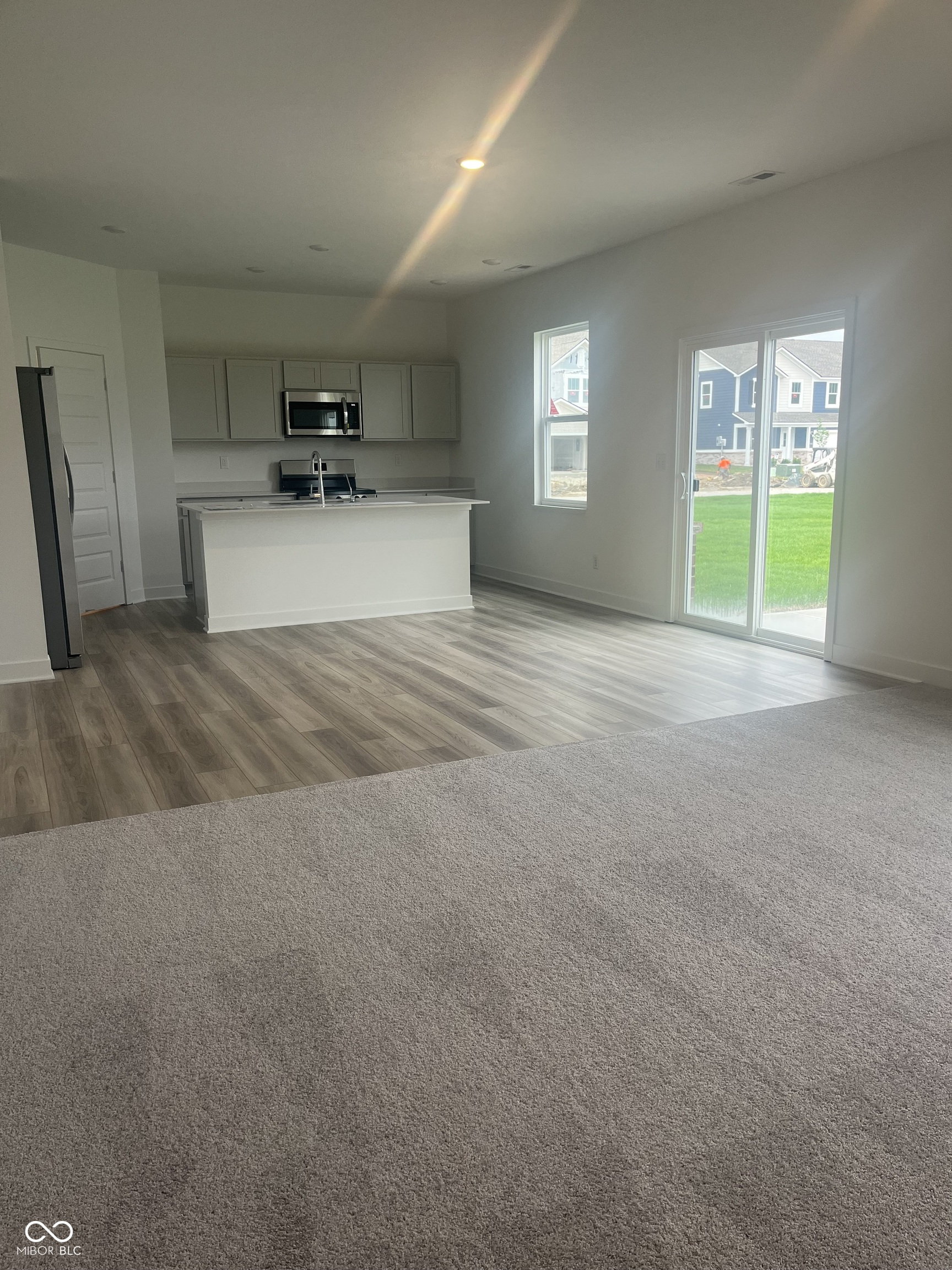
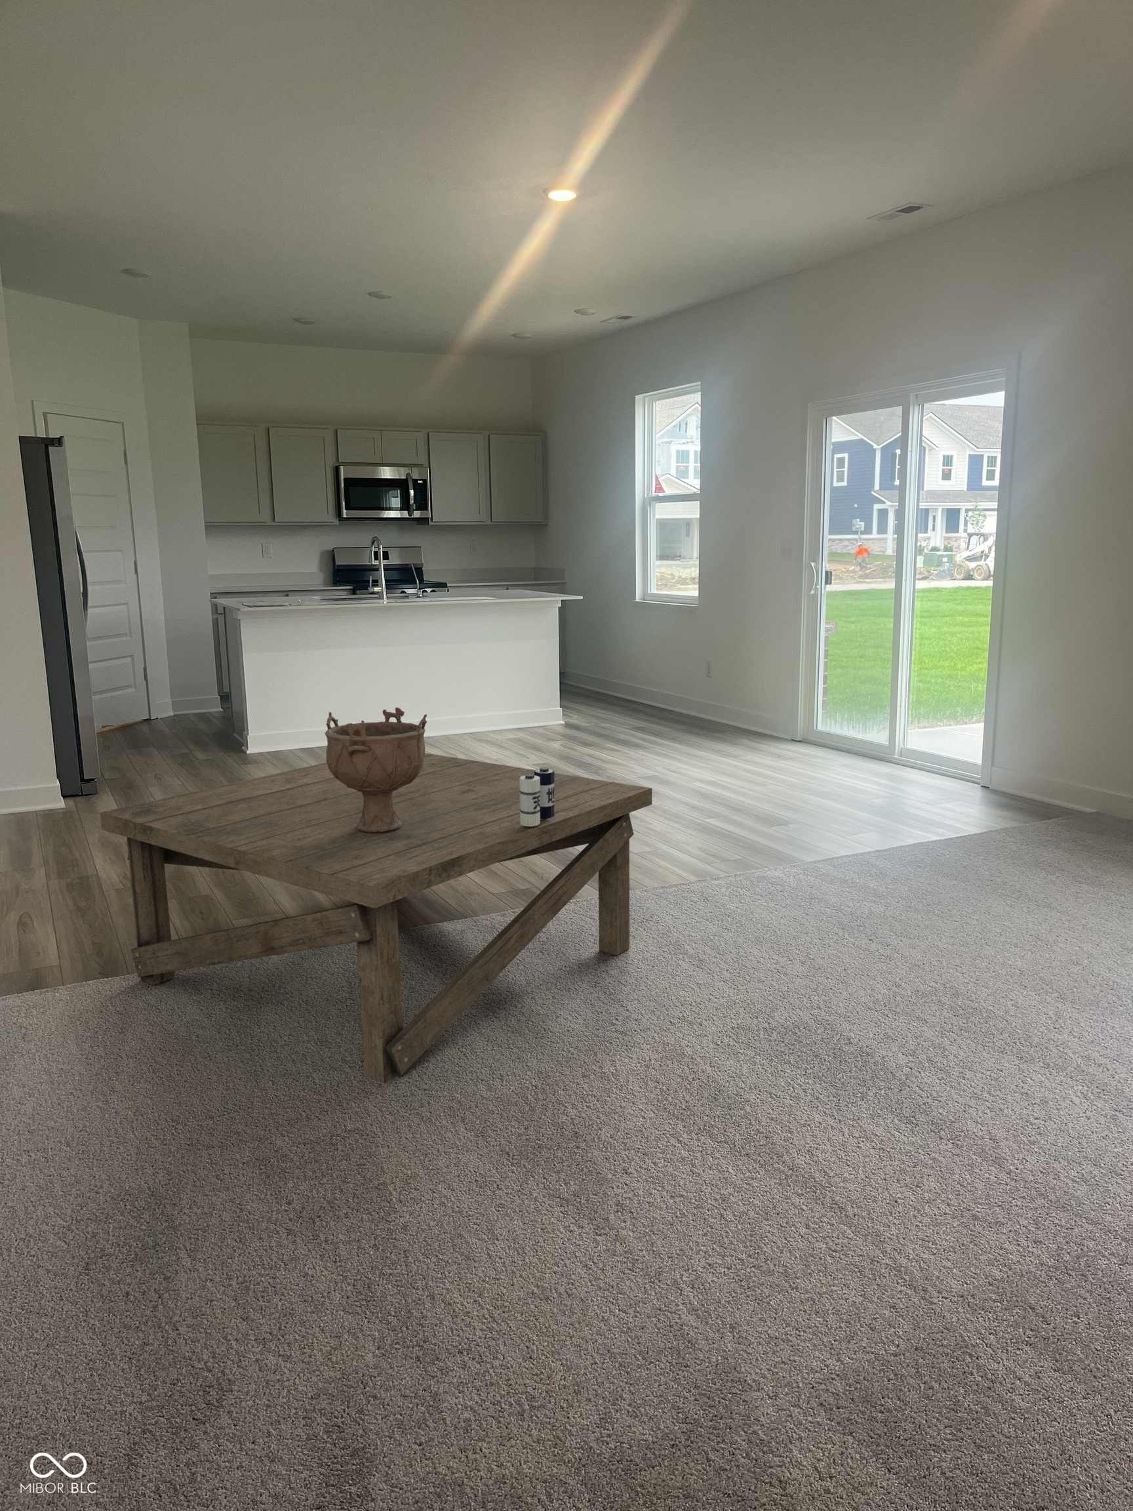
+ decorative bowl [325,707,427,833]
+ coffee table [100,752,652,1084]
+ candle [520,766,555,827]
